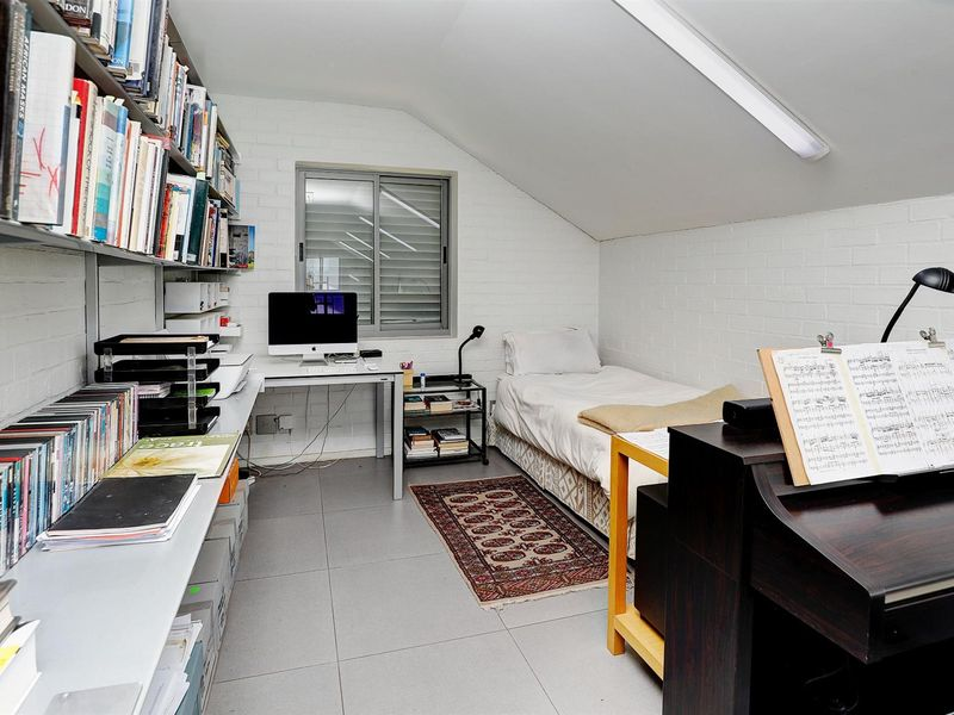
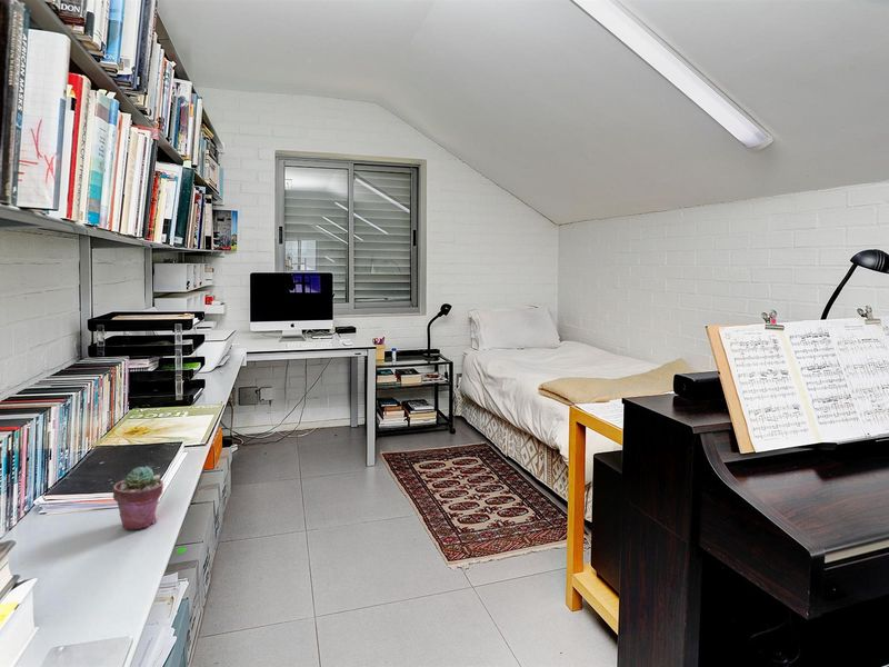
+ potted succulent [112,465,164,530]
